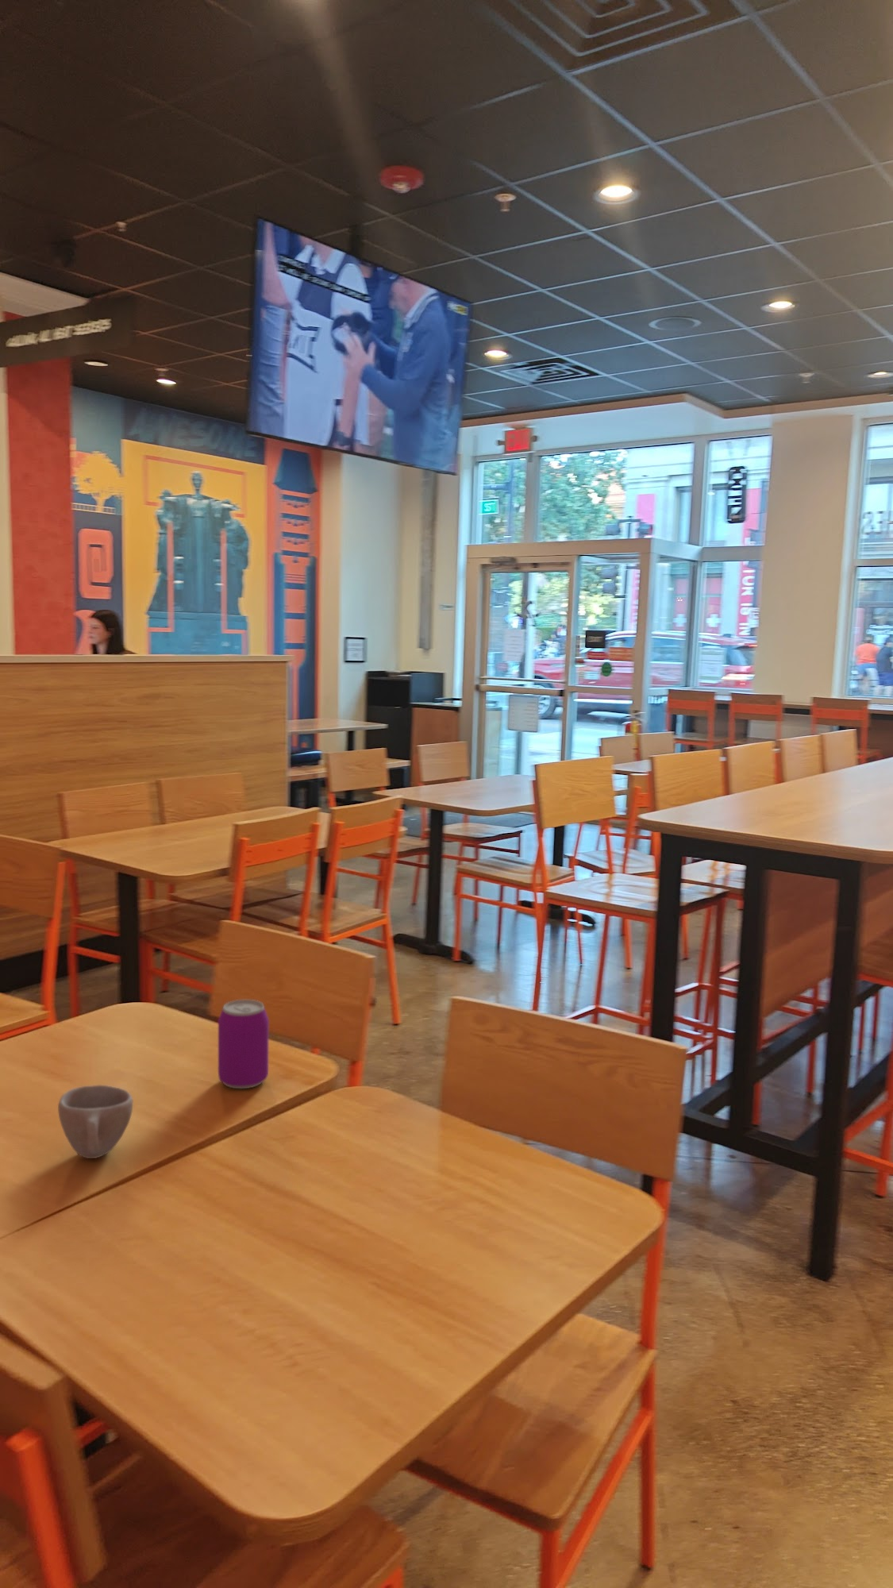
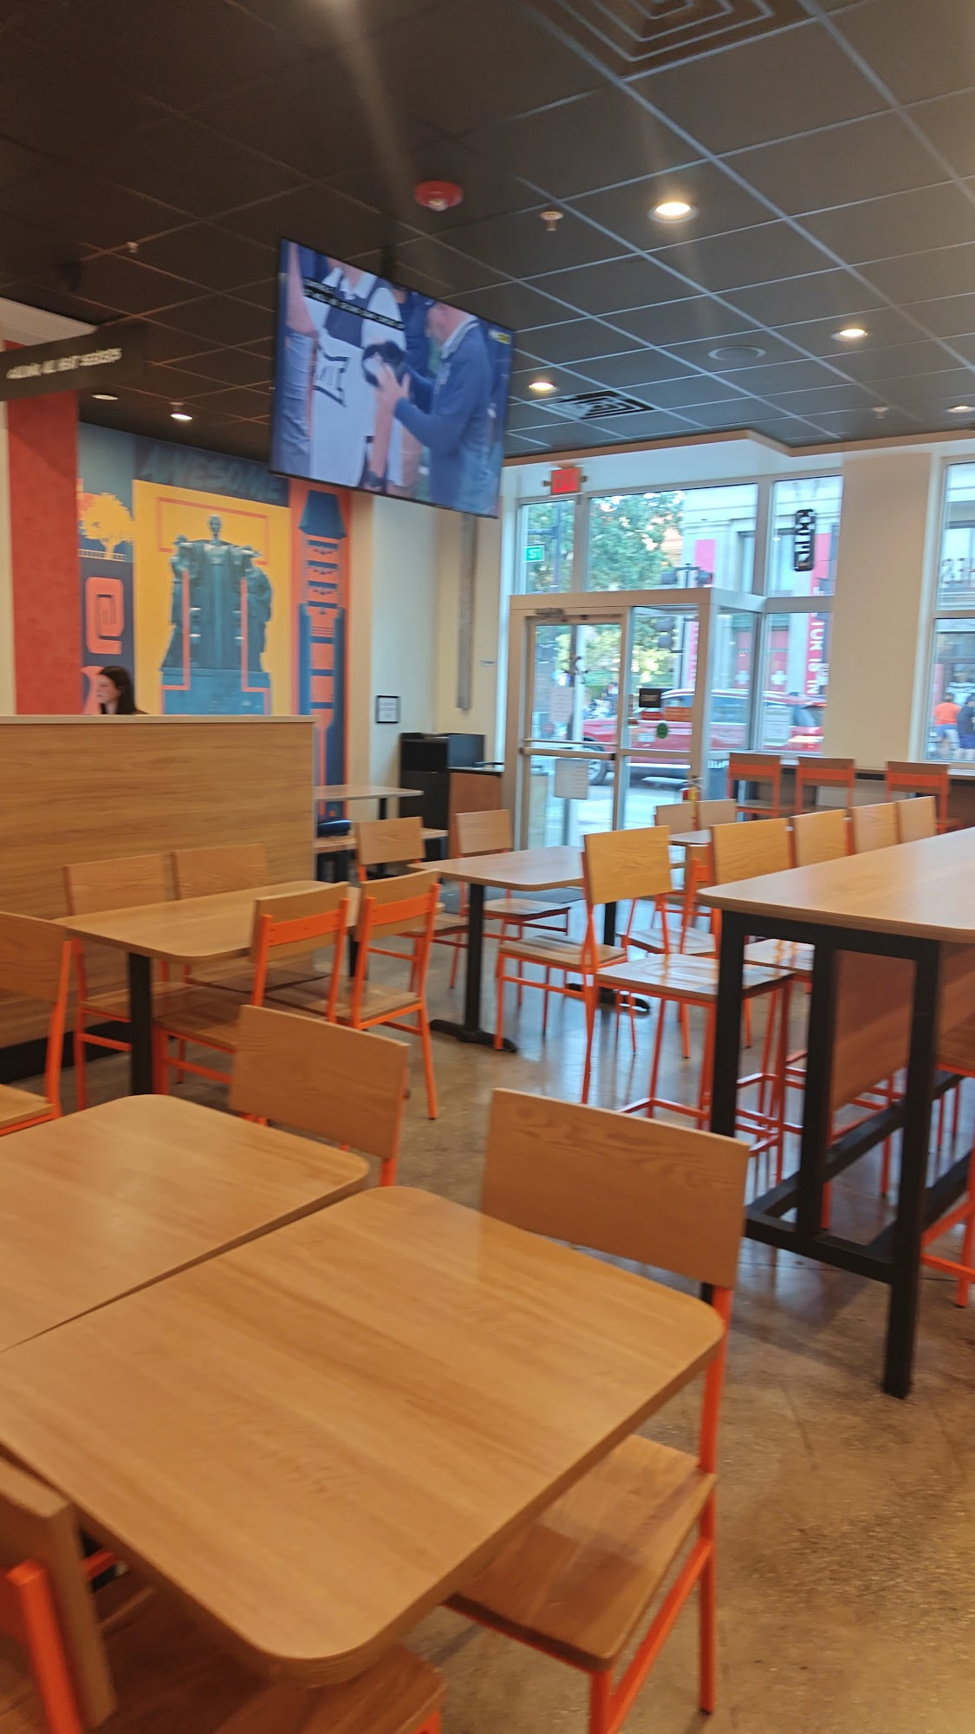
- cup [57,1084,133,1159]
- beverage can [217,999,270,1090]
